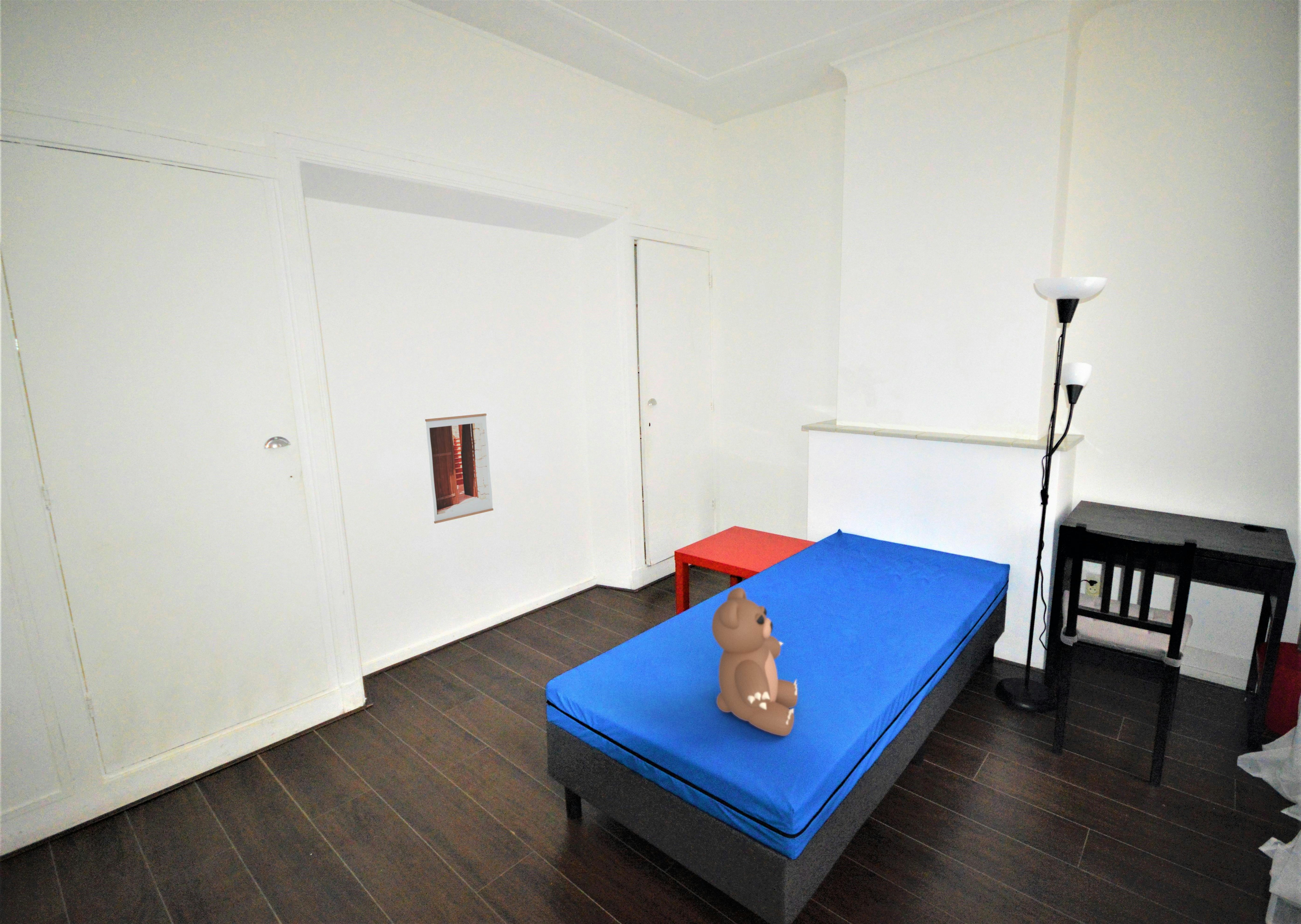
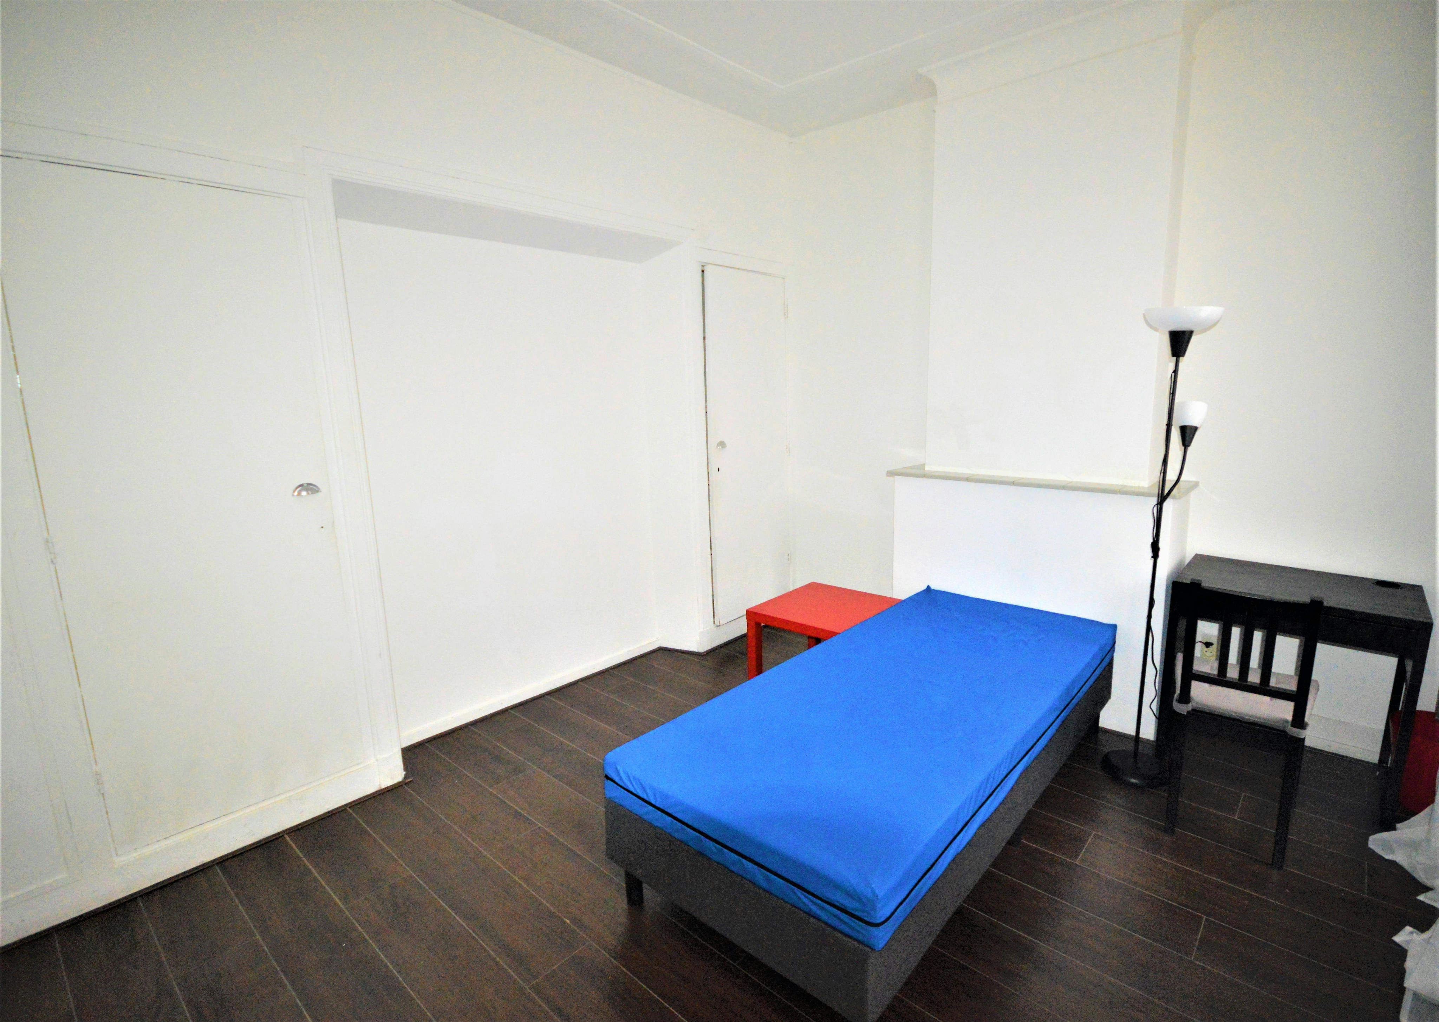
- wall art [425,413,494,524]
- teddy bear [711,587,798,736]
